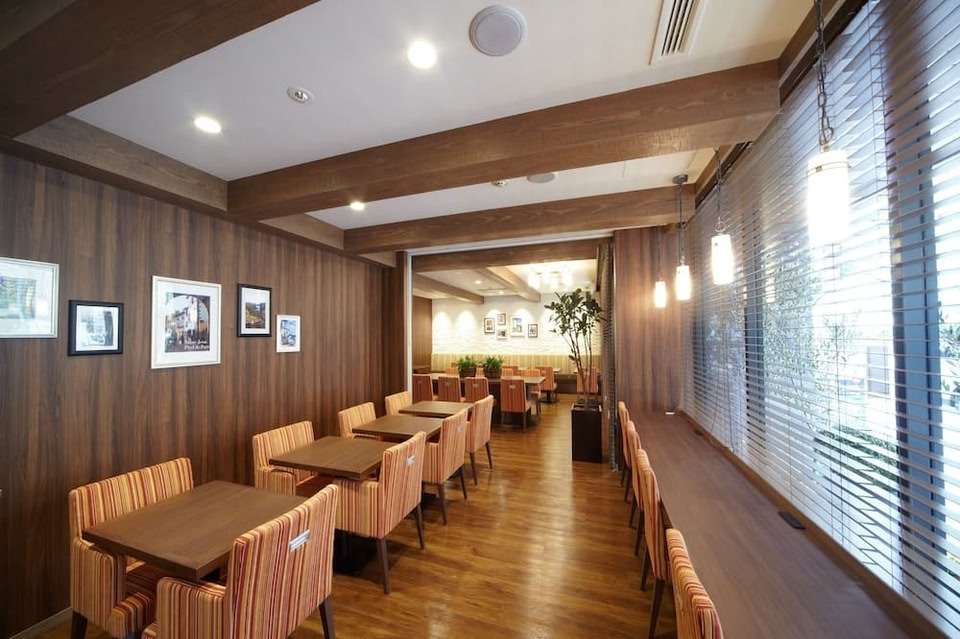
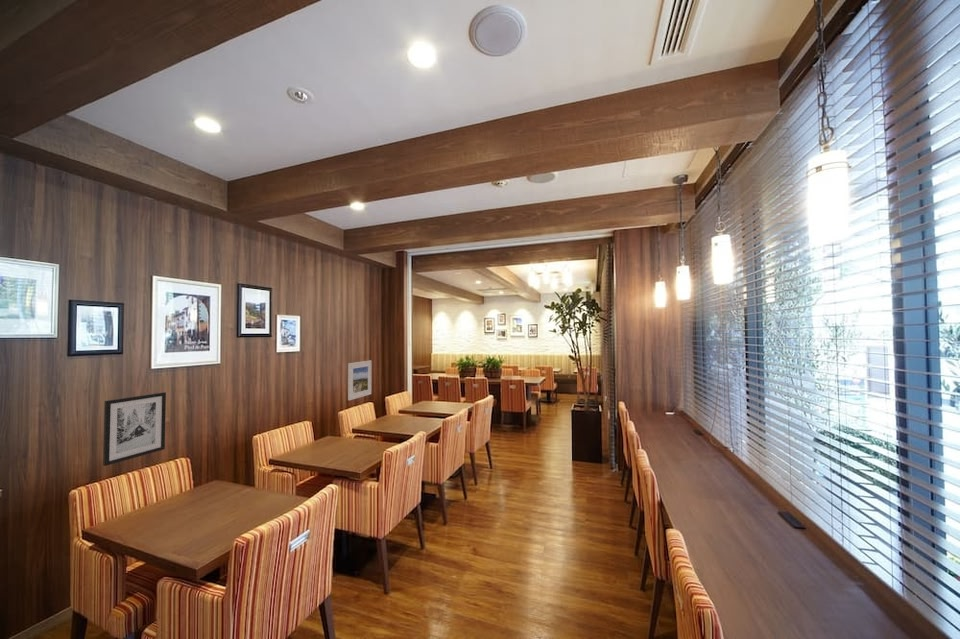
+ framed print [347,359,373,401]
+ wall art [102,391,167,467]
